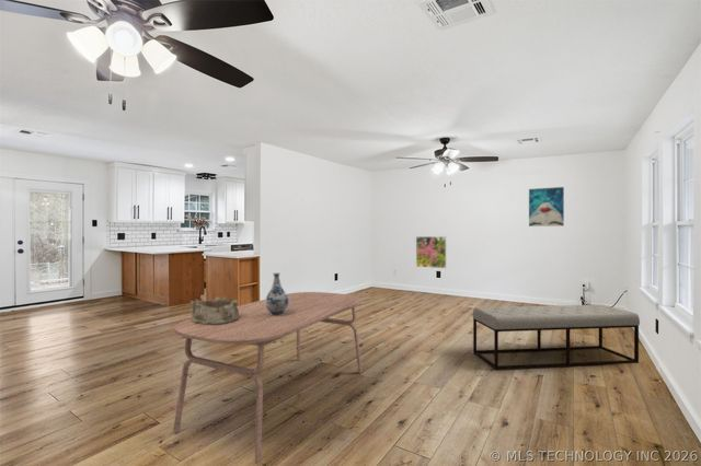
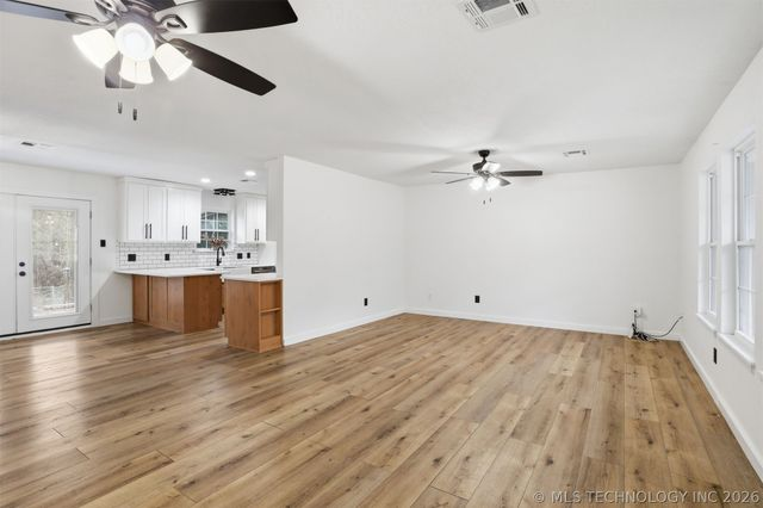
- dining table [172,291,364,465]
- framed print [415,235,447,269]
- bench [472,303,641,371]
- wall art [528,186,565,228]
- vase [265,271,289,316]
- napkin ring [189,295,240,325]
